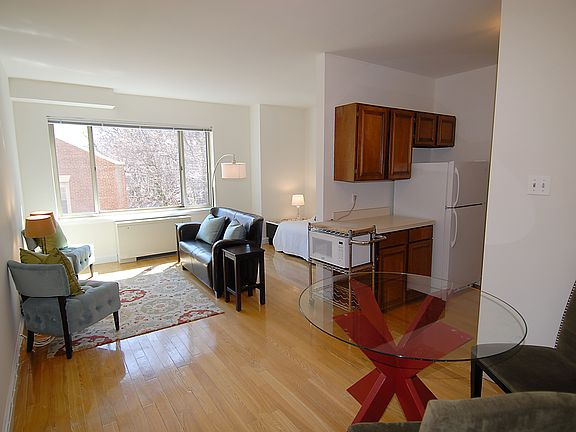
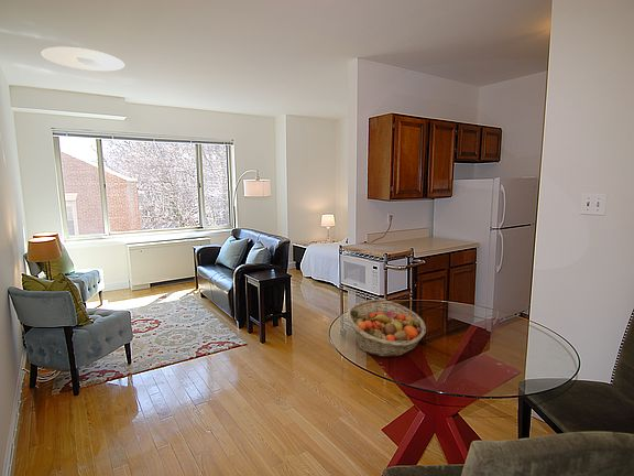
+ fruit basket [346,299,427,358]
+ ceiling light [40,46,125,73]
